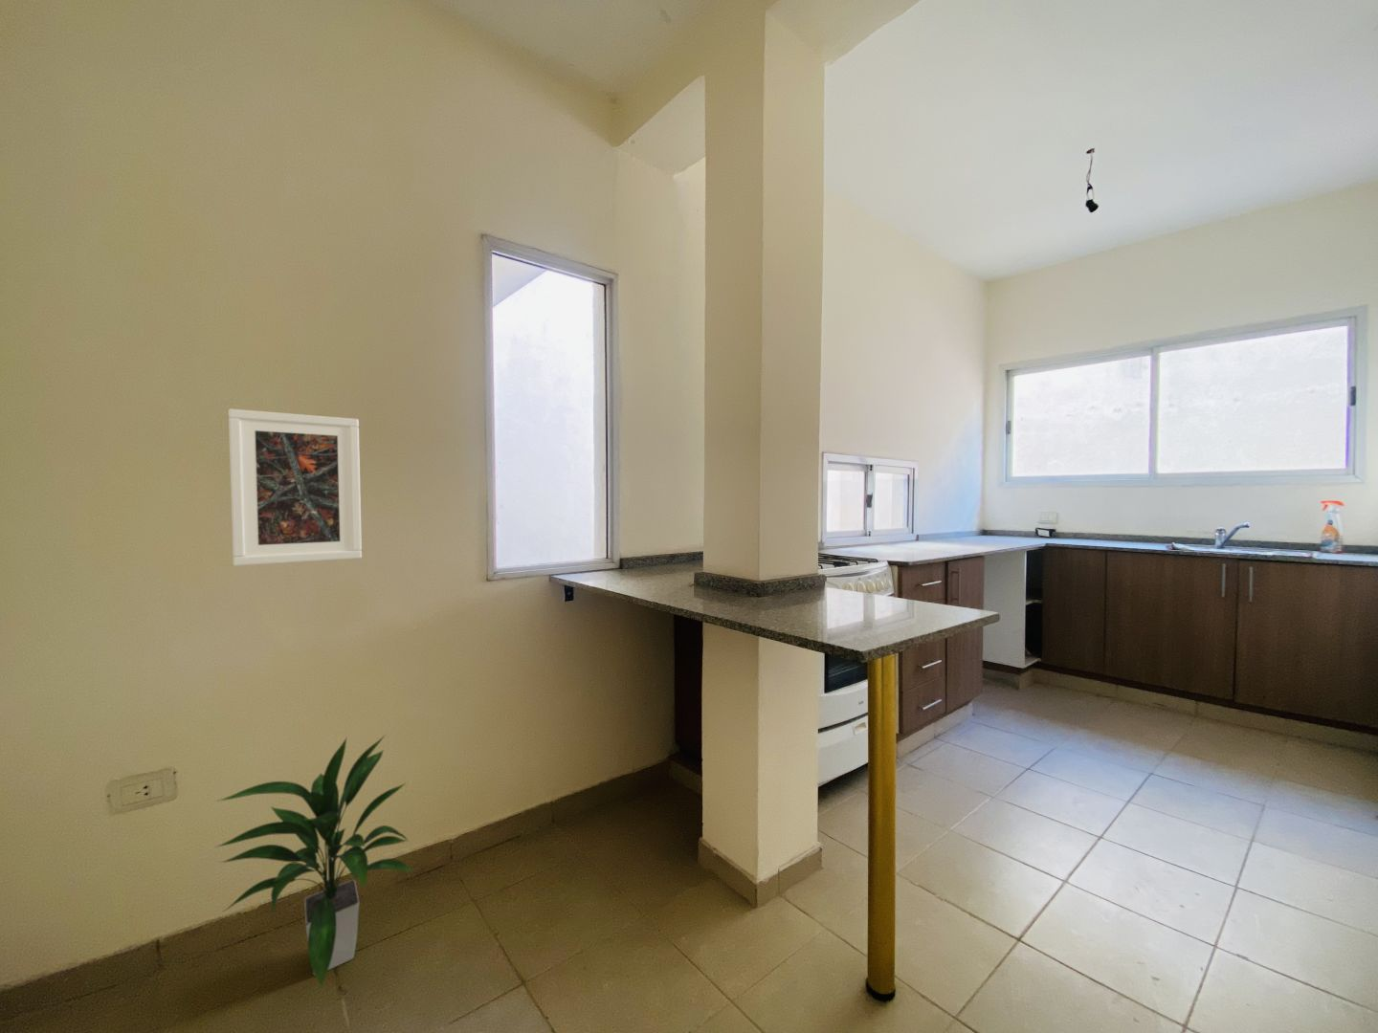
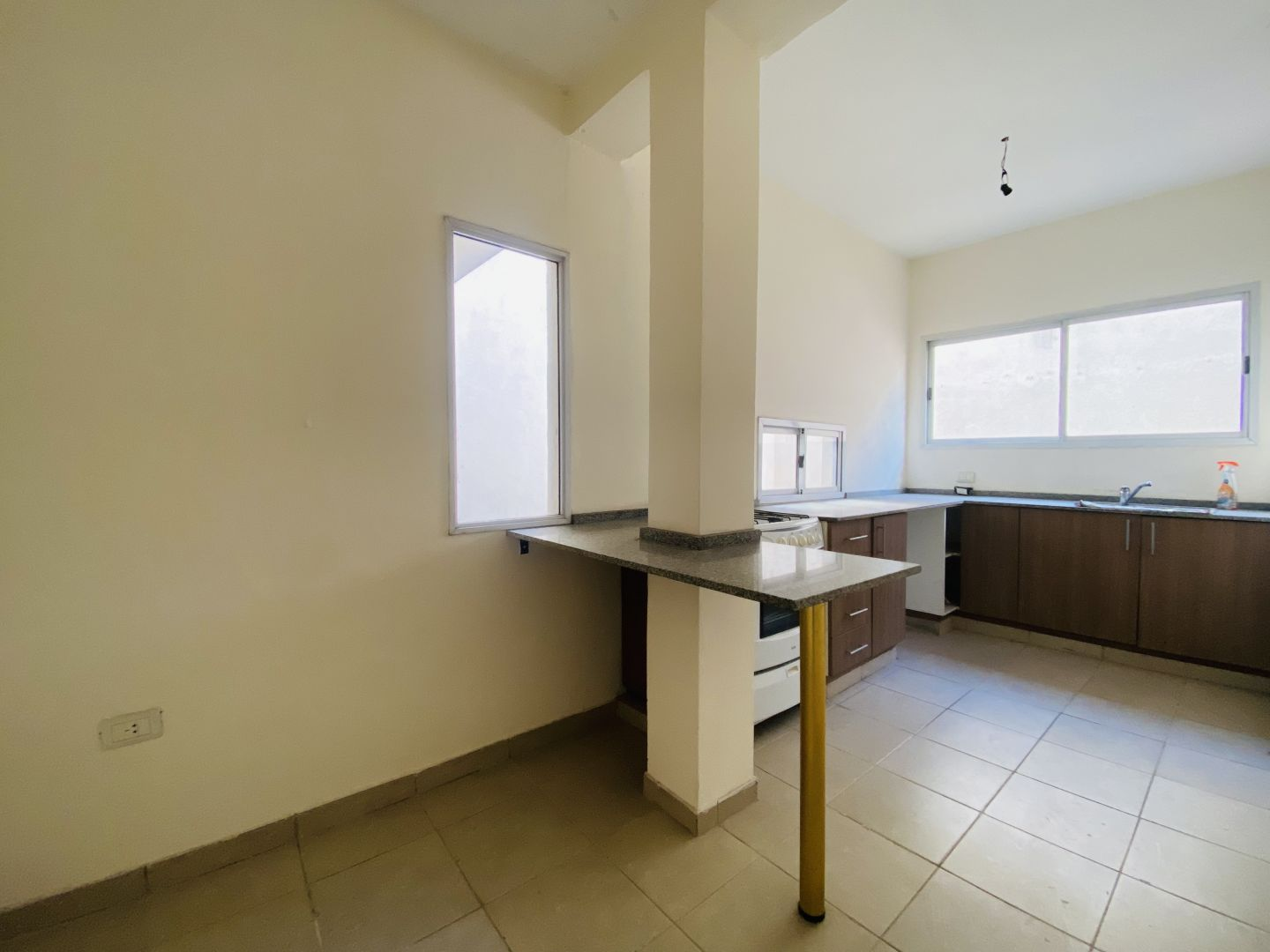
- indoor plant [214,734,414,989]
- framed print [228,408,362,567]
